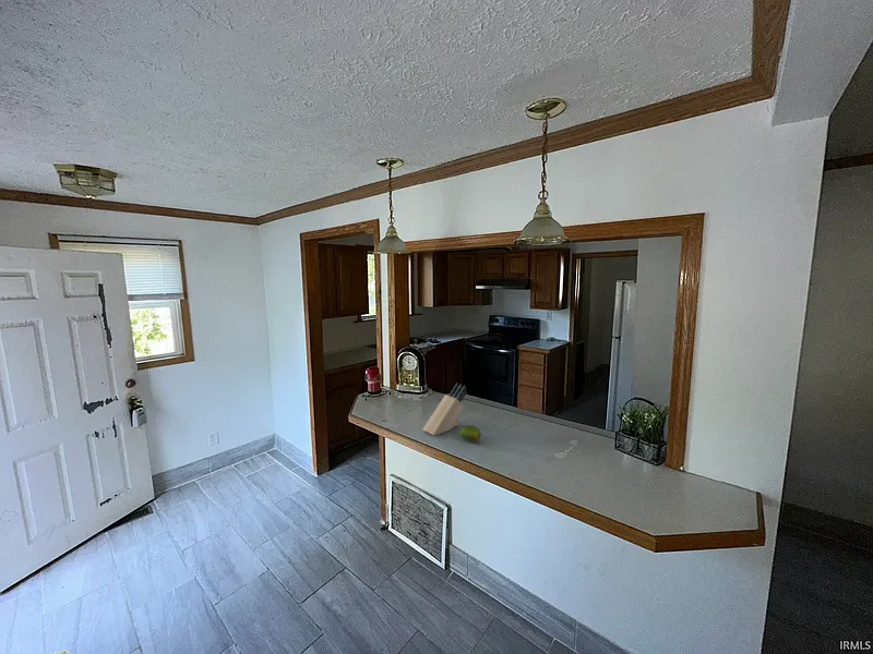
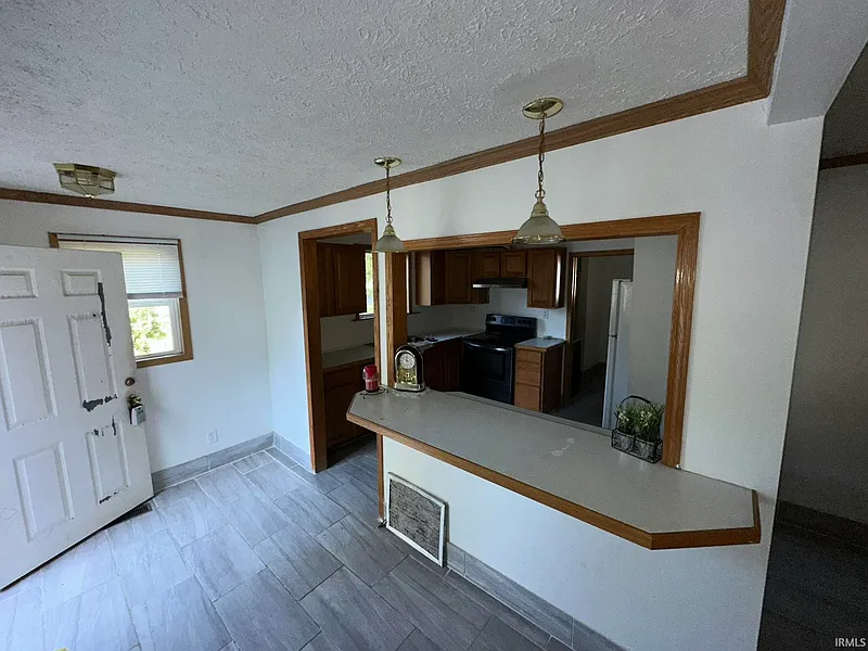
- fruit [459,424,482,444]
- knife block [422,383,468,437]
